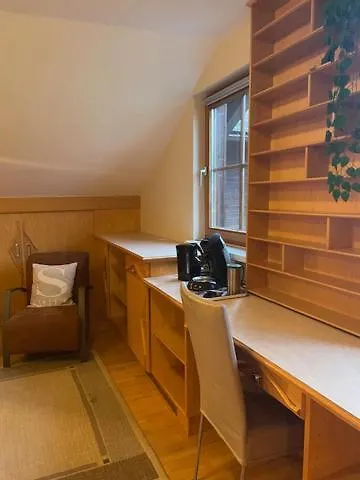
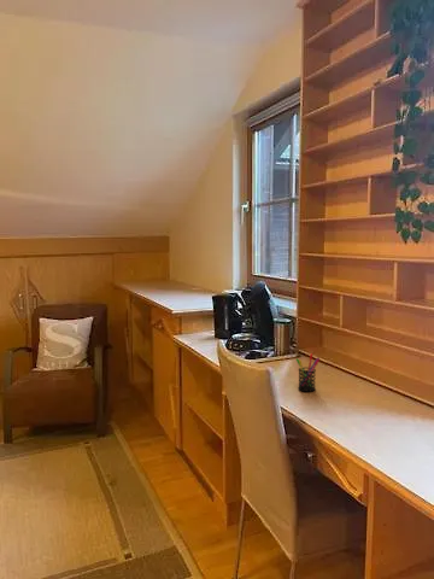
+ pen holder [295,352,321,393]
